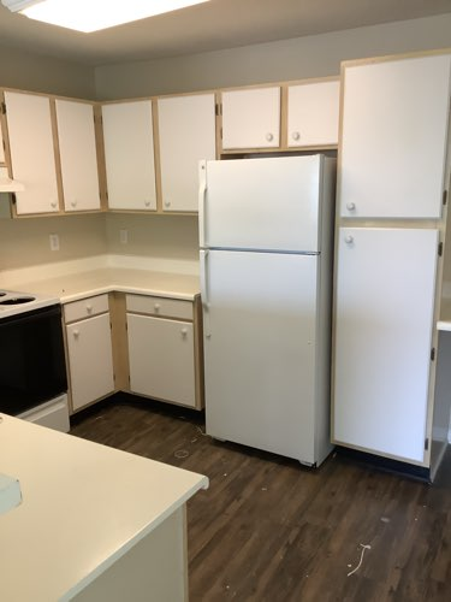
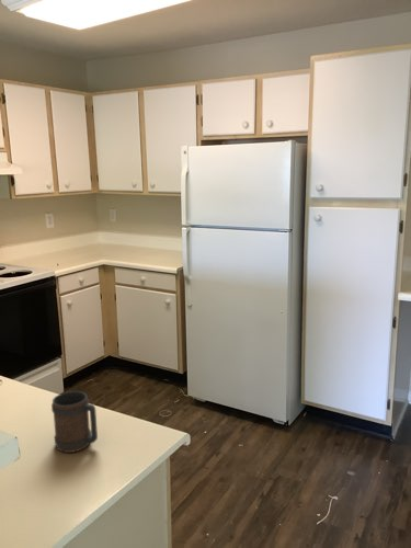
+ mug [50,390,99,454]
